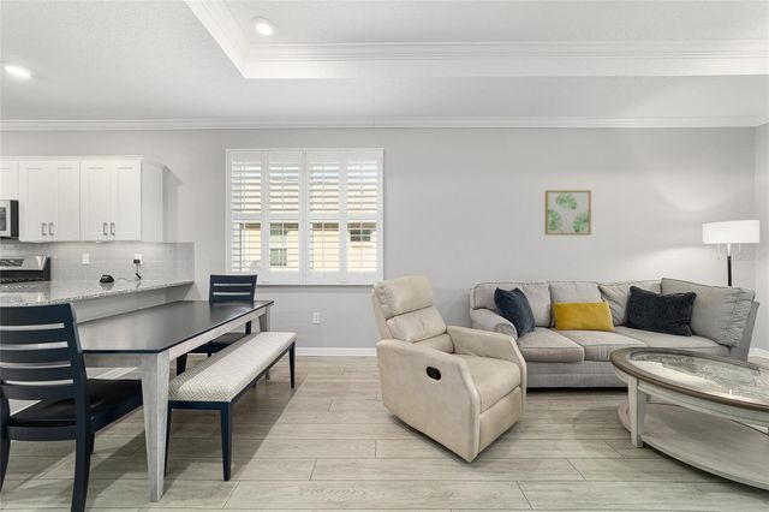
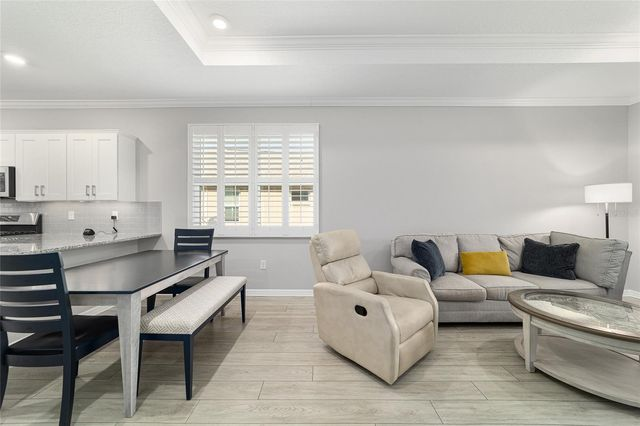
- wall art [543,189,592,237]
